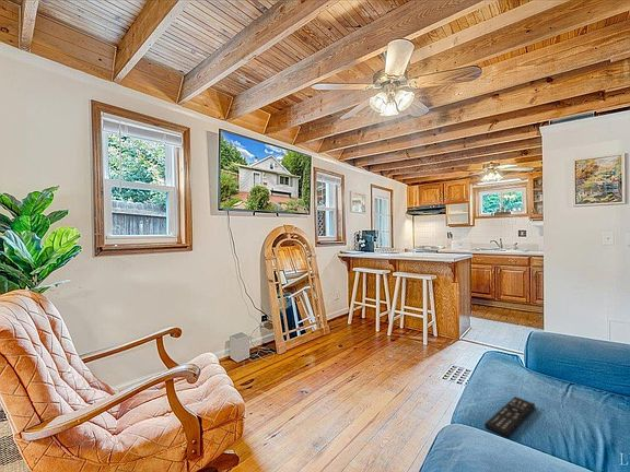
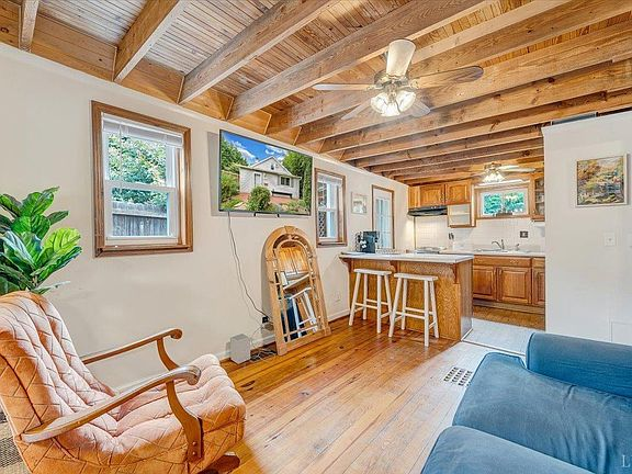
- remote control [483,396,536,438]
